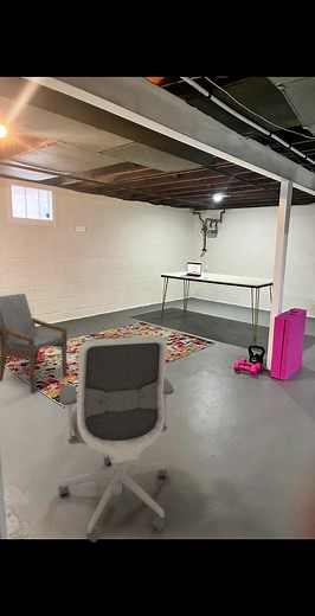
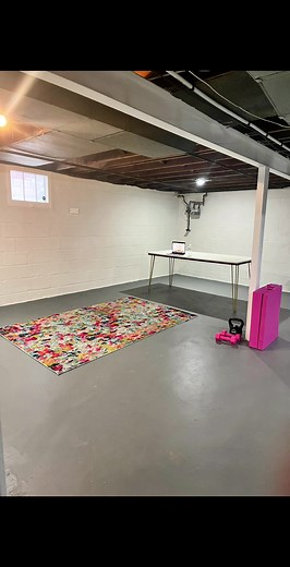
- armchair [0,293,68,393]
- office chair [58,335,175,544]
